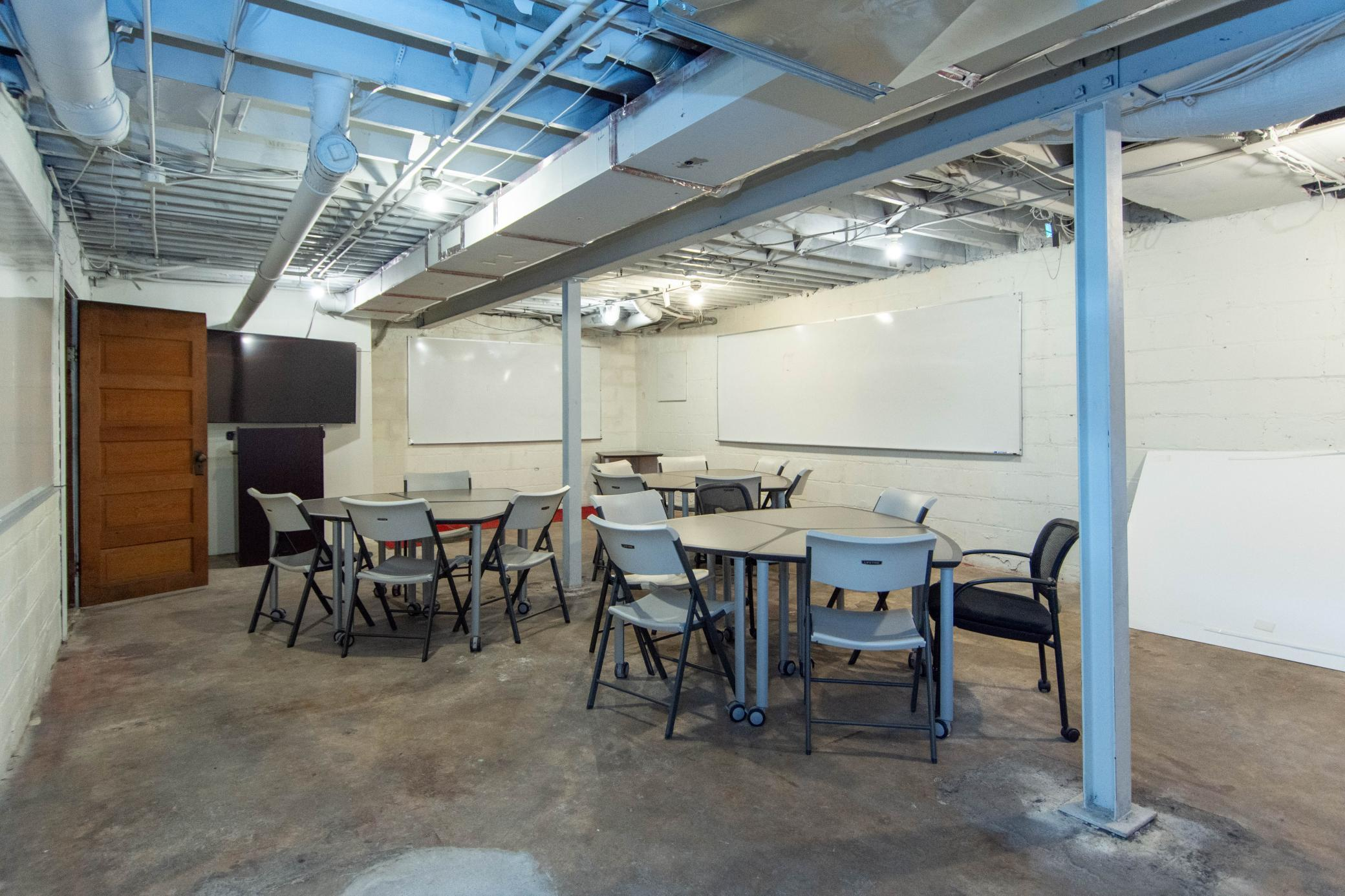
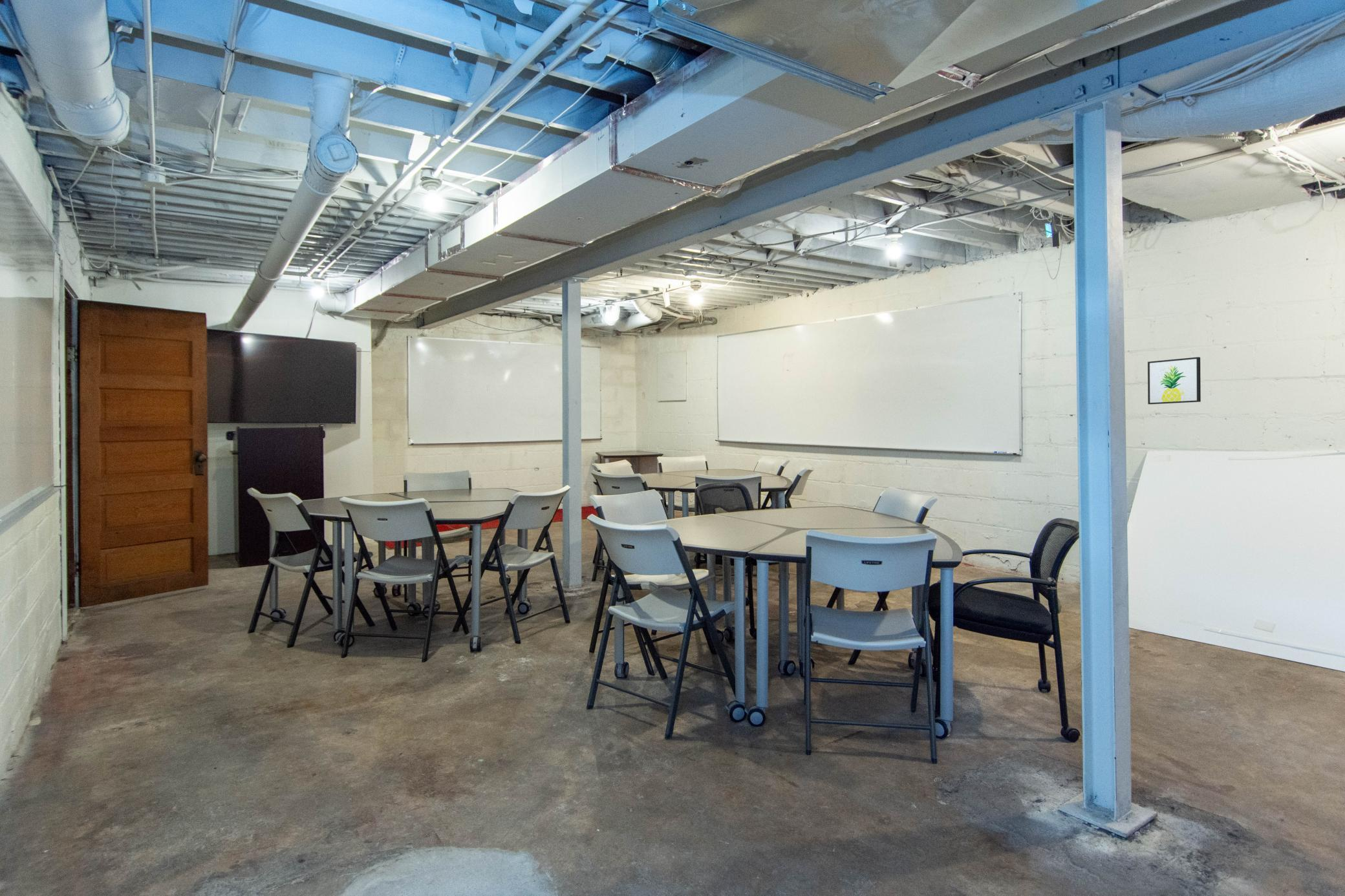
+ wall art [1147,356,1201,405]
